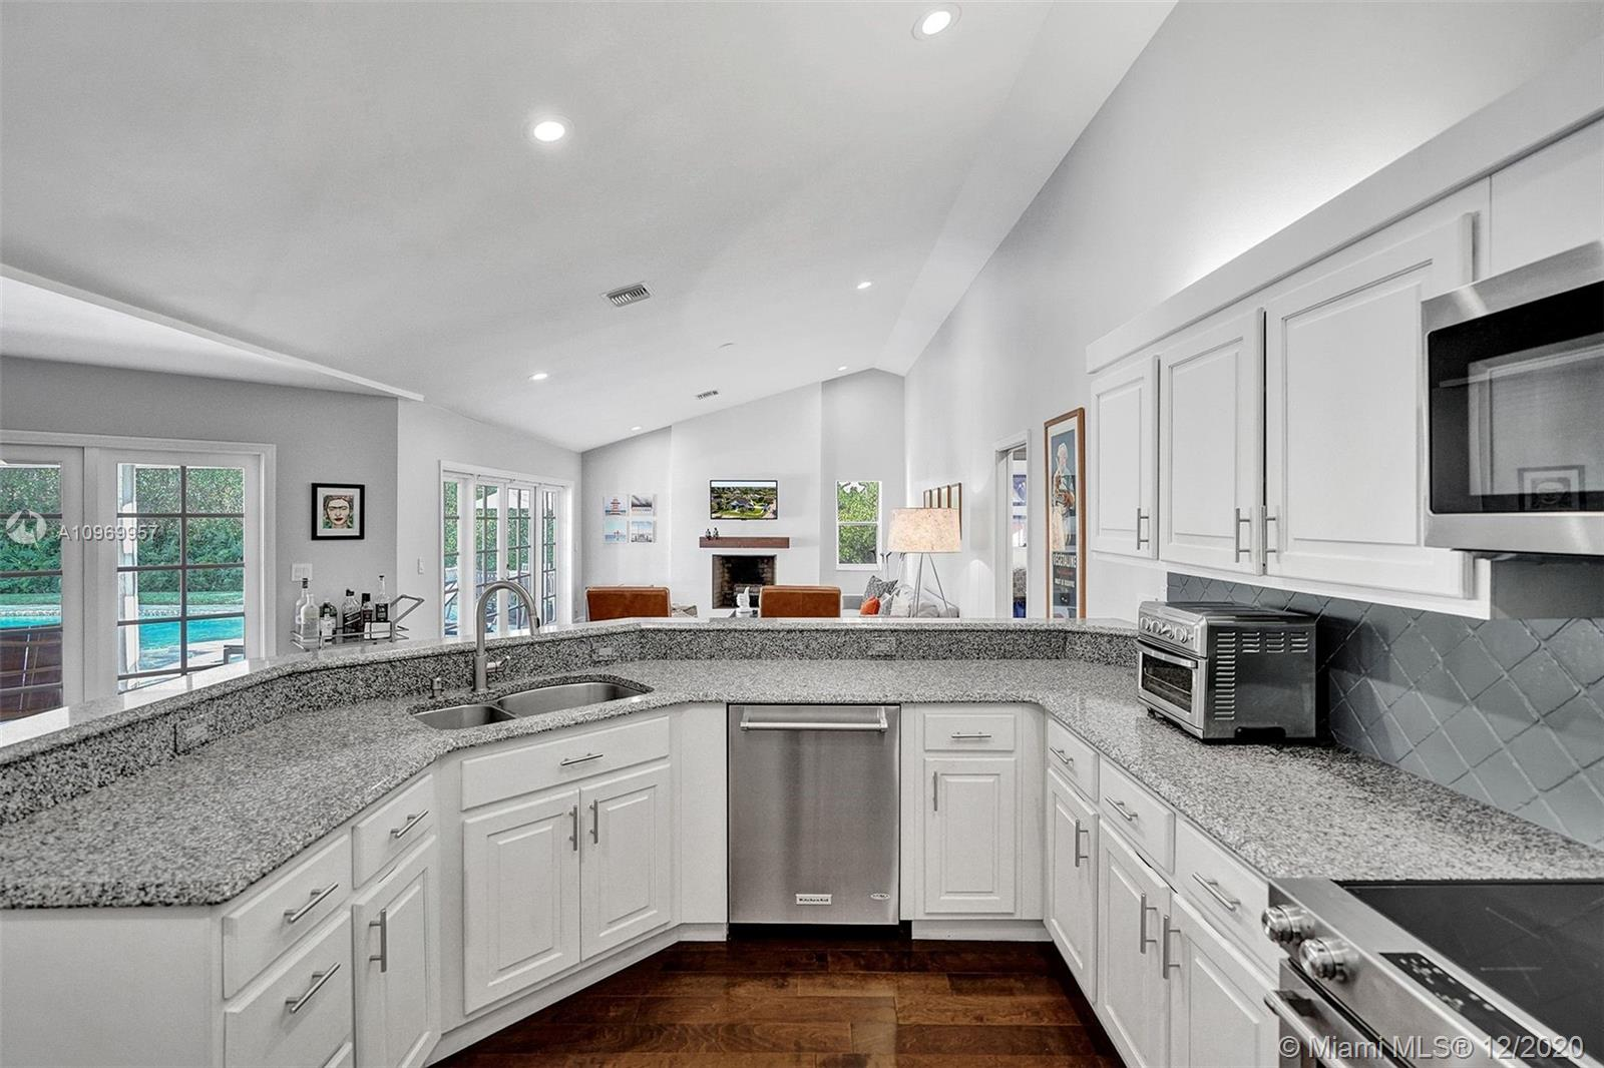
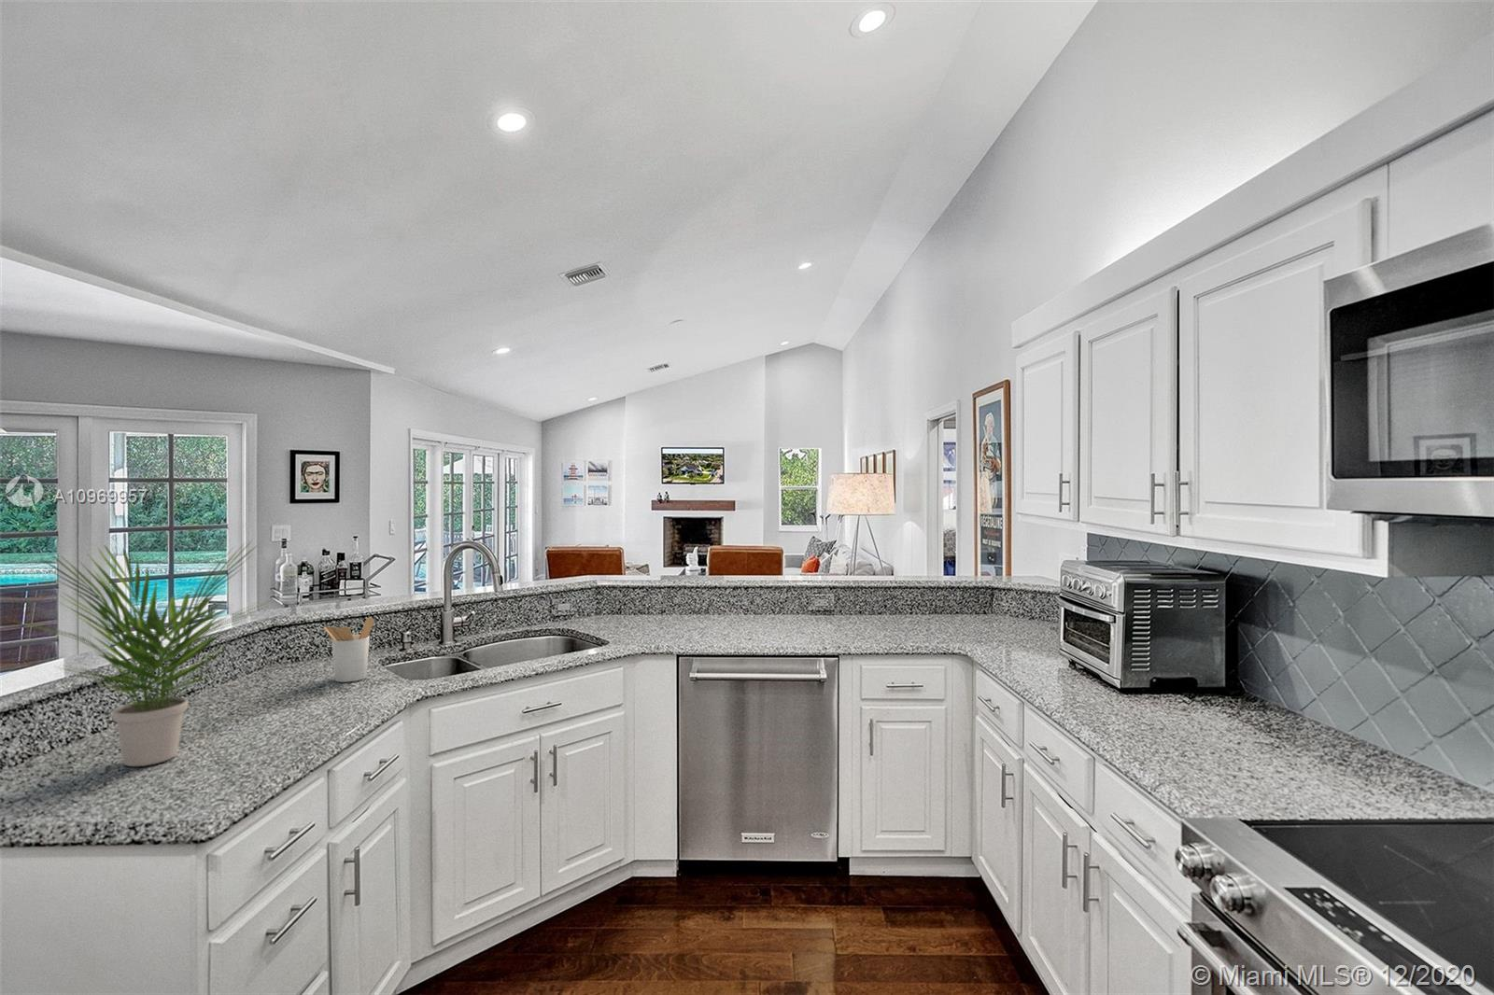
+ utensil holder [323,617,374,683]
+ potted plant [3,540,275,767]
